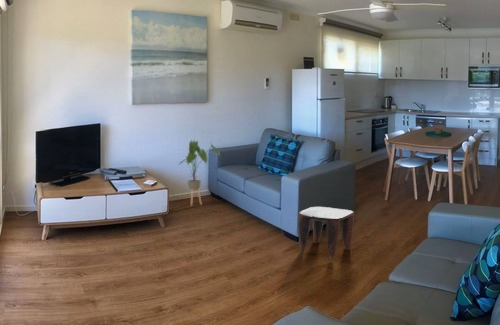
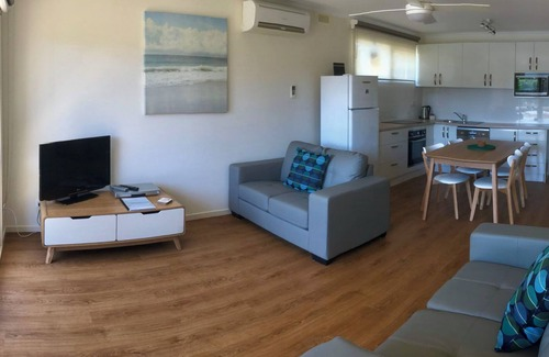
- stool [297,206,355,259]
- house plant [178,139,221,207]
